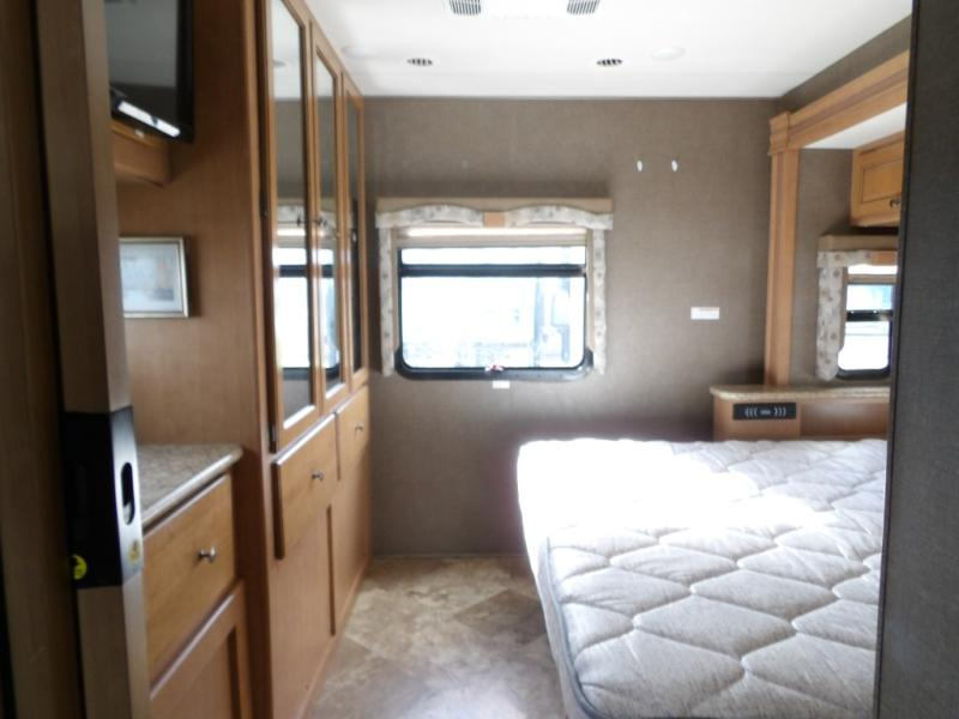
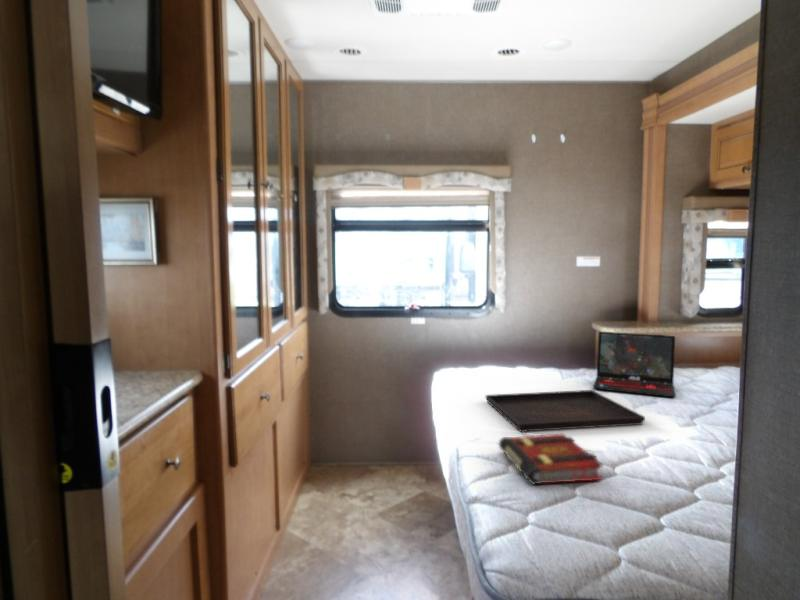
+ book [498,433,604,486]
+ laptop [592,331,677,398]
+ serving tray [485,389,646,433]
